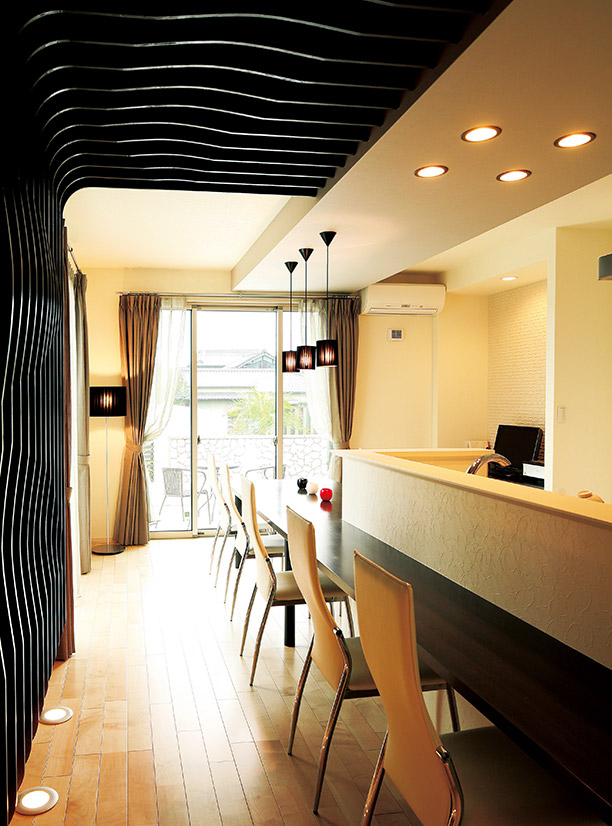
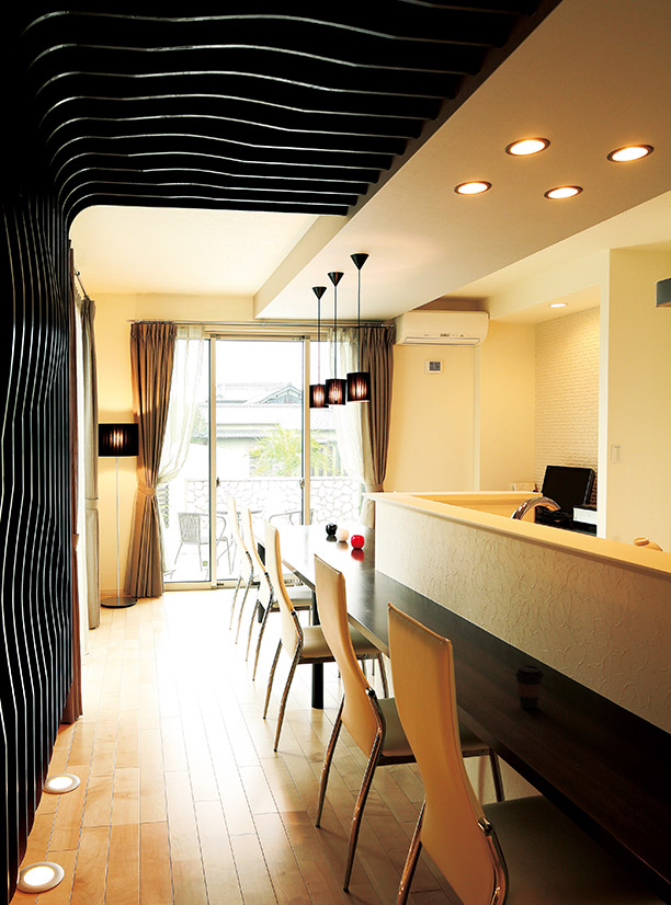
+ coffee cup [513,664,546,710]
